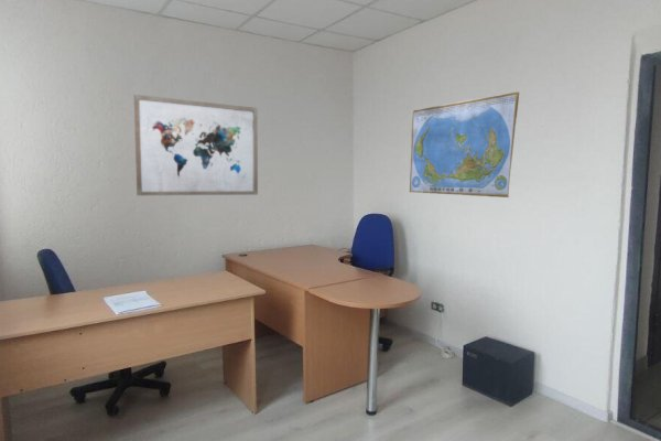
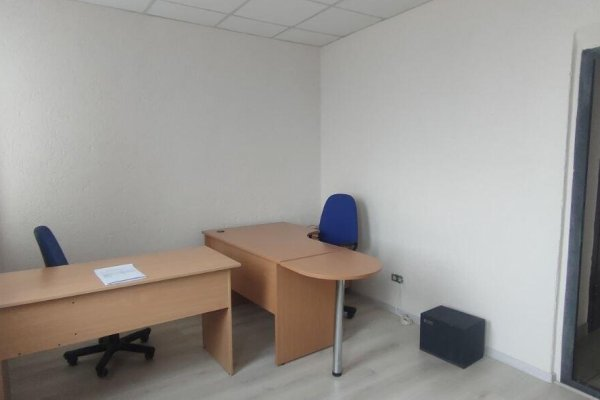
- world map [409,90,520,198]
- wall art [133,94,259,196]
